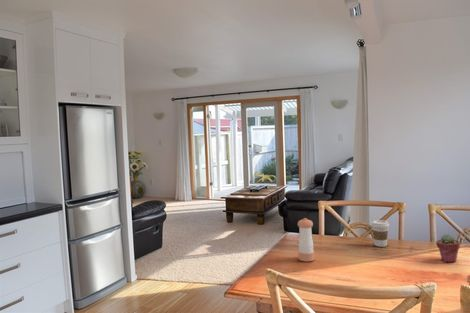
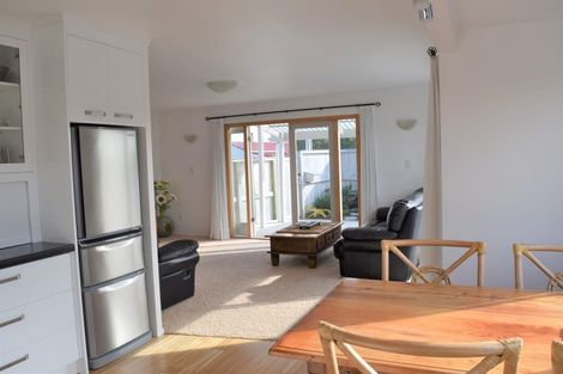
- pepper shaker [297,217,315,262]
- coffee cup [370,219,390,248]
- potted succulent [435,233,461,263]
